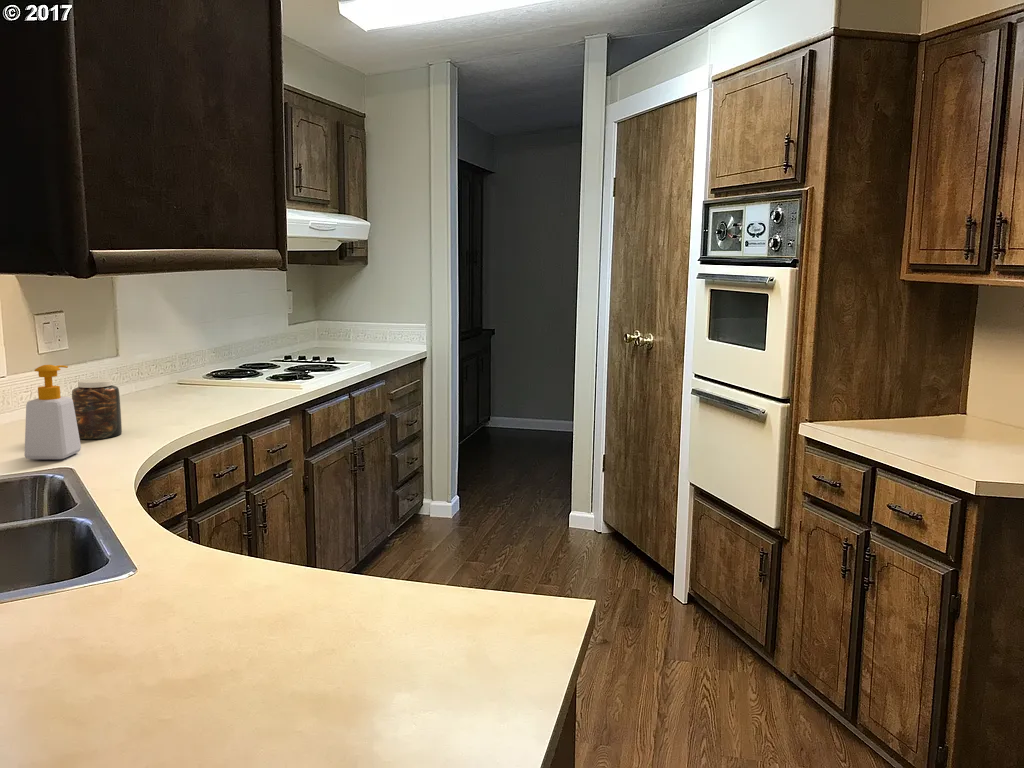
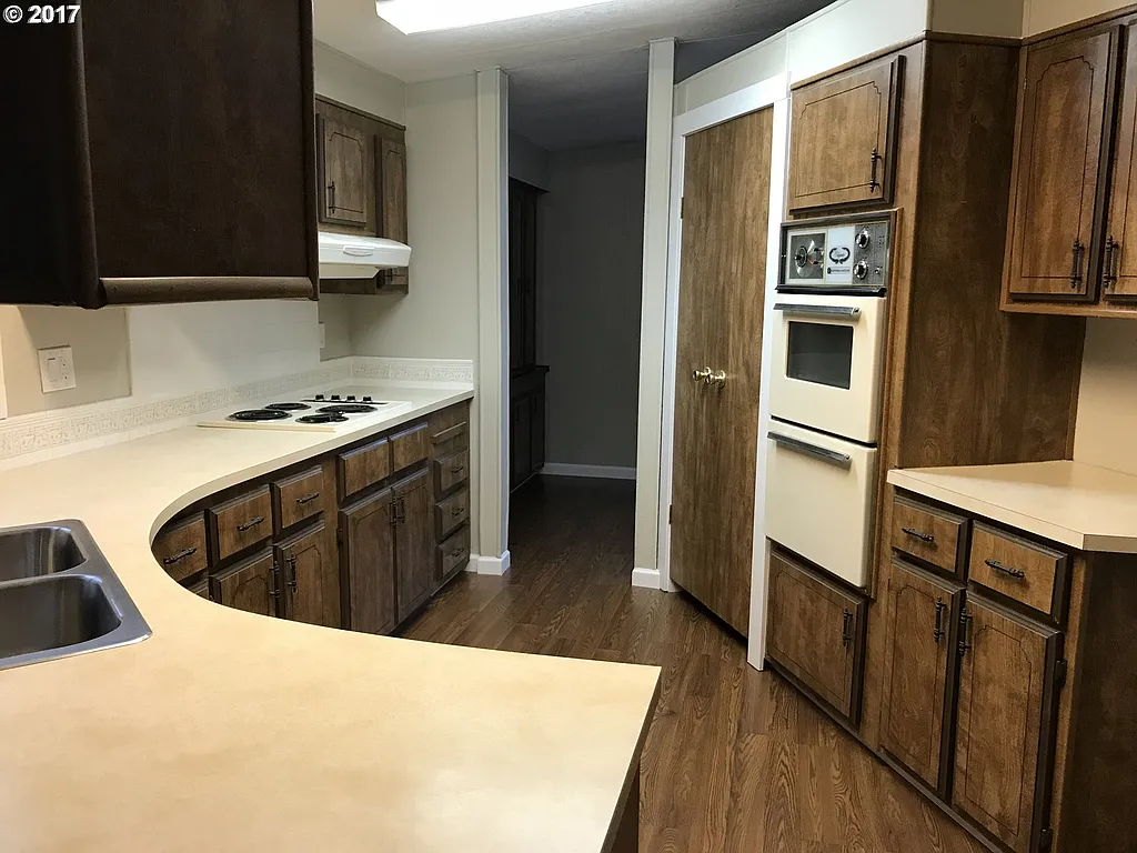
- soap bottle [23,364,82,460]
- jar [71,377,123,440]
